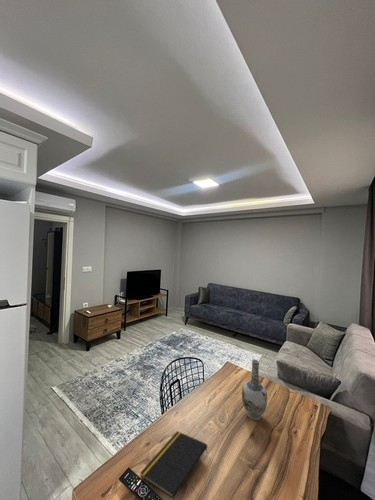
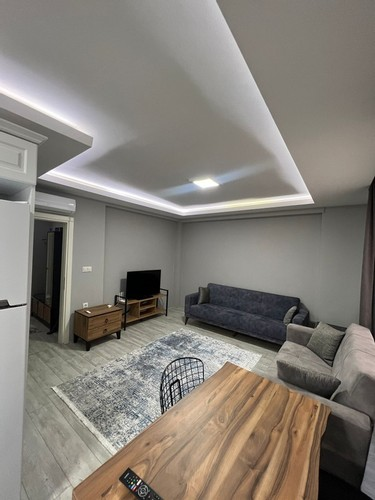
- vase [241,358,268,421]
- notepad [139,430,209,500]
